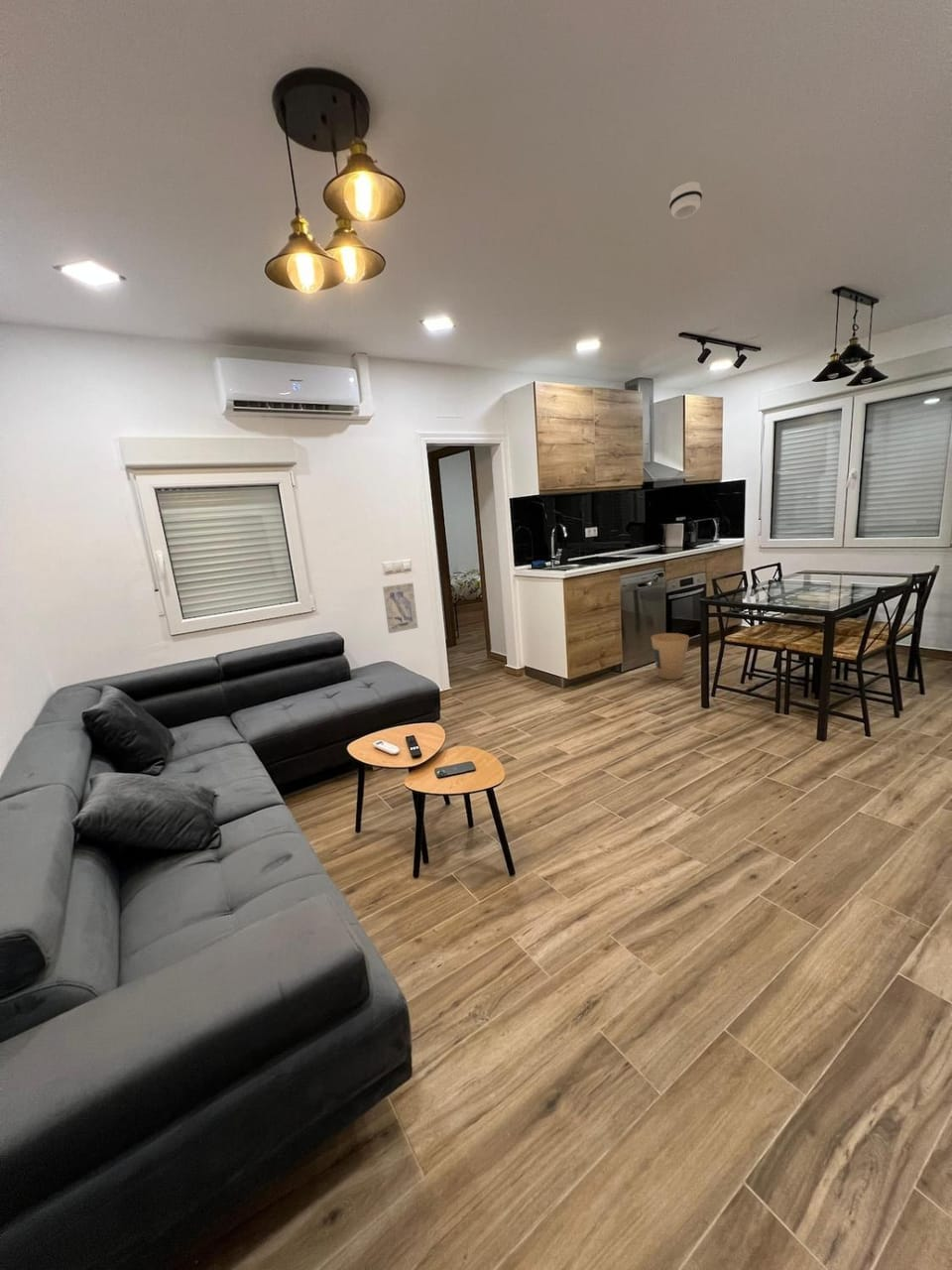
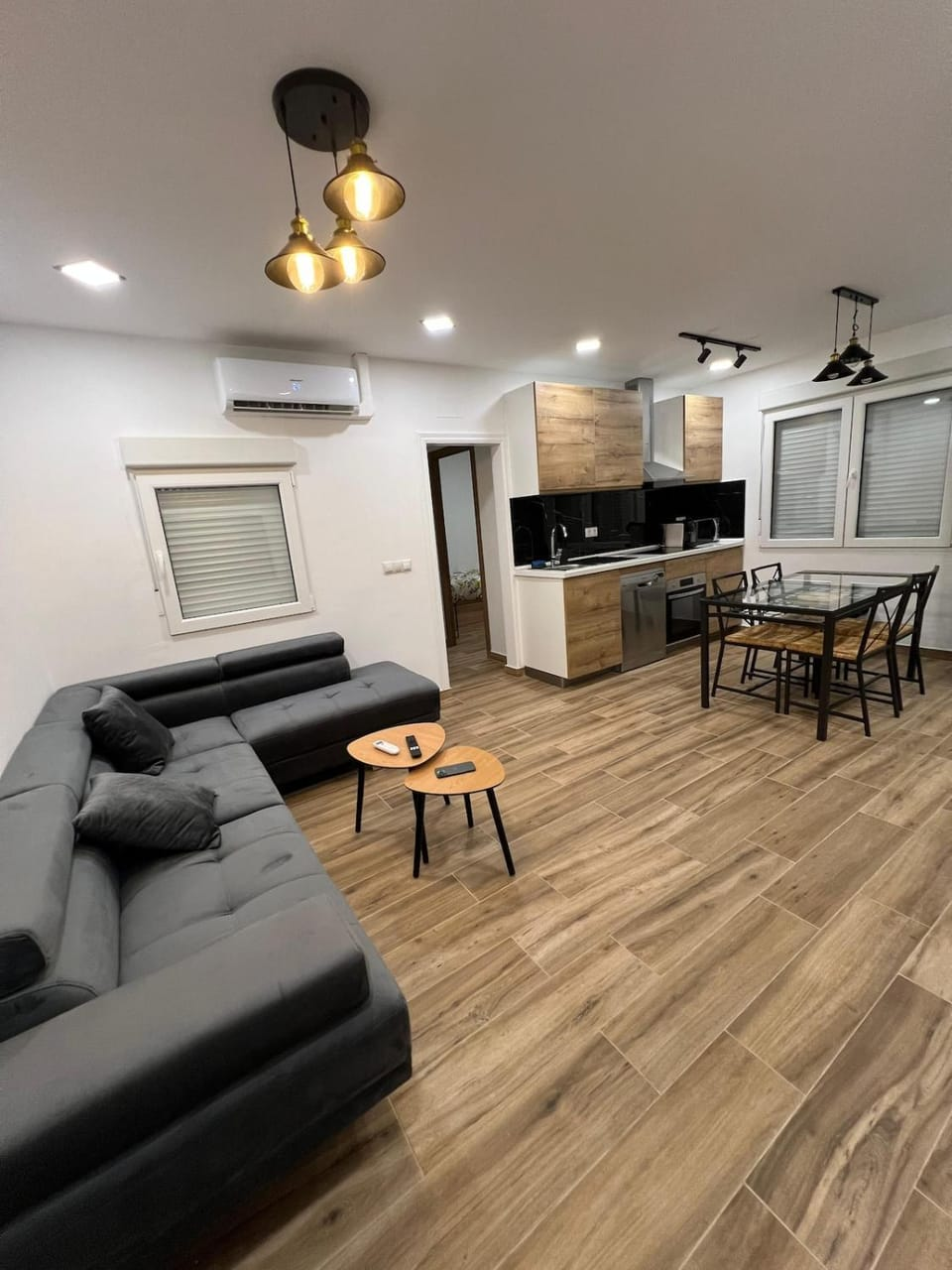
- wall art [382,581,418,634]
- smoke detector [668,181,704,220]
- trash can [650,632,690,681]
